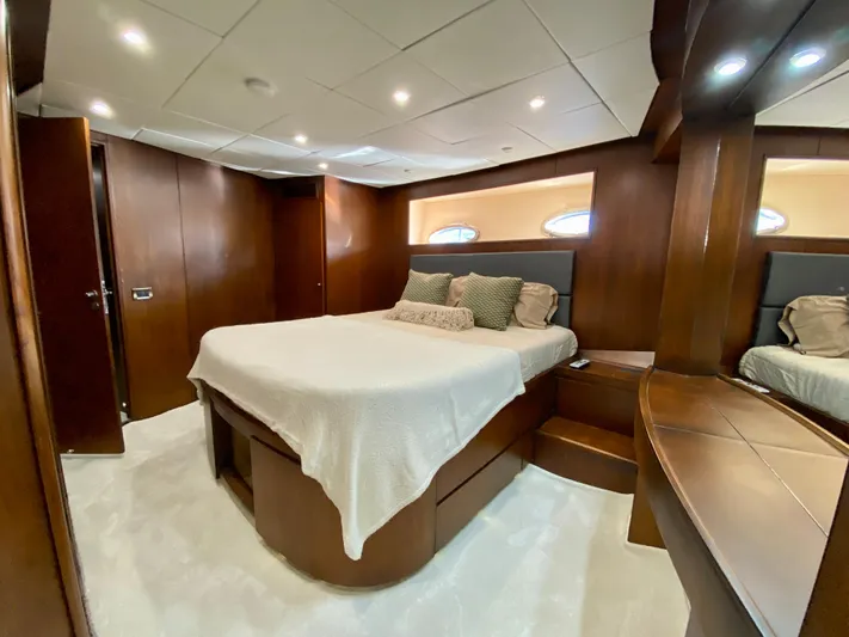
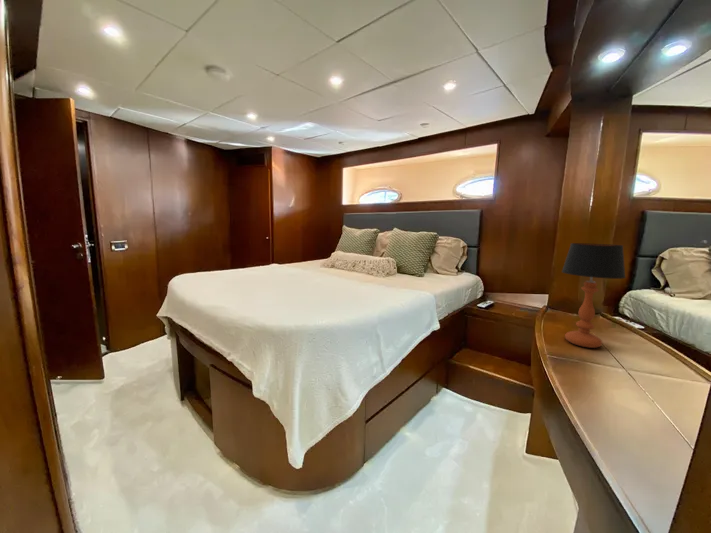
+ table lamp [561,242,627,349]
